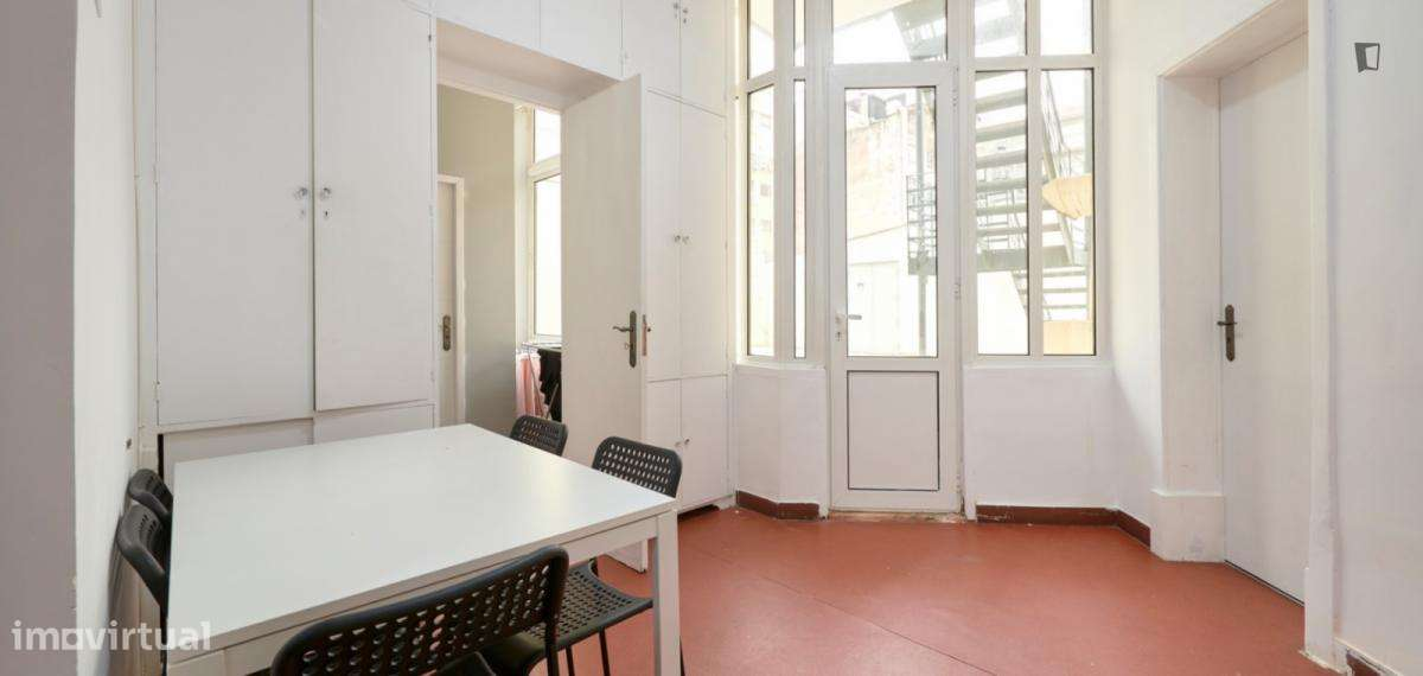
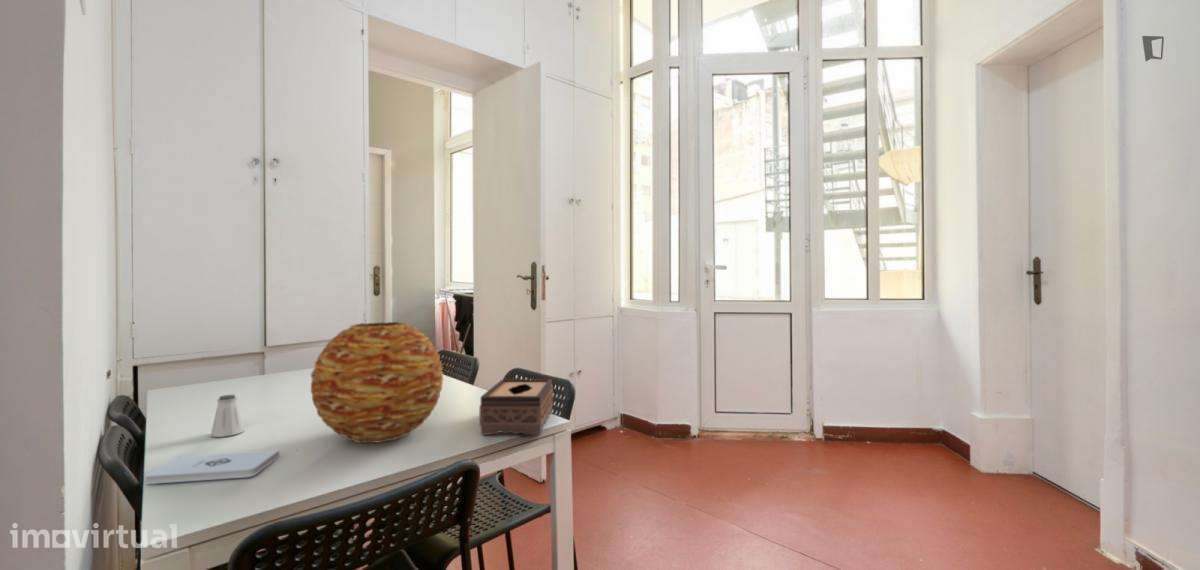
+ saltshaker [210,394,245,438]
+ tissue box [479,378,554,435]
+ vase [310,321,444,444]
+ notepad [144,449,281,485]
